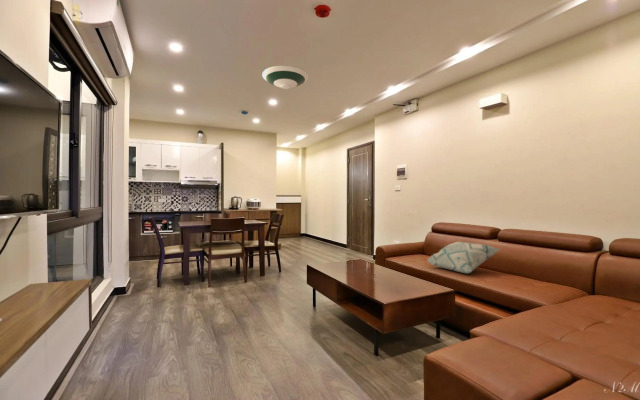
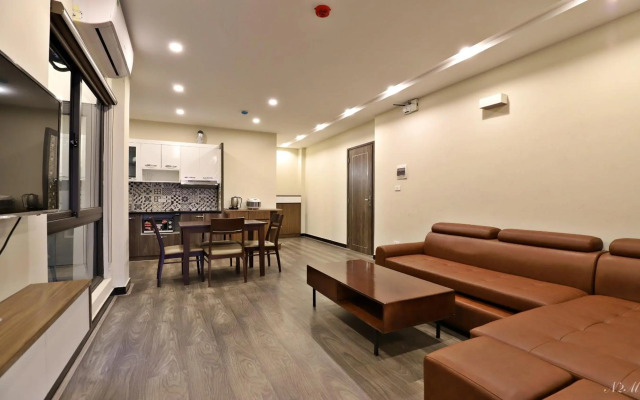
- decorative pillow [426,241,501,274]
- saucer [261,65,309,90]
